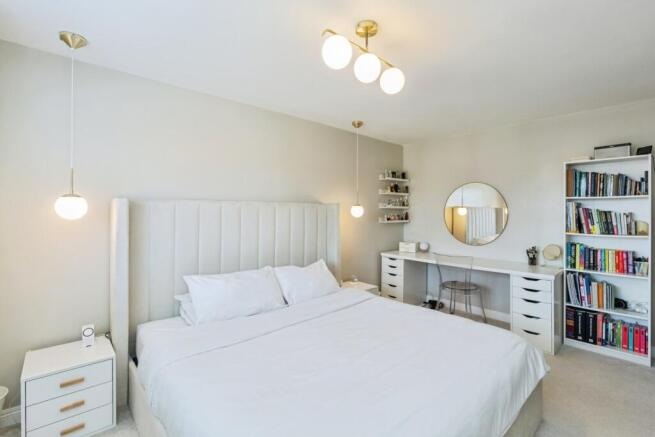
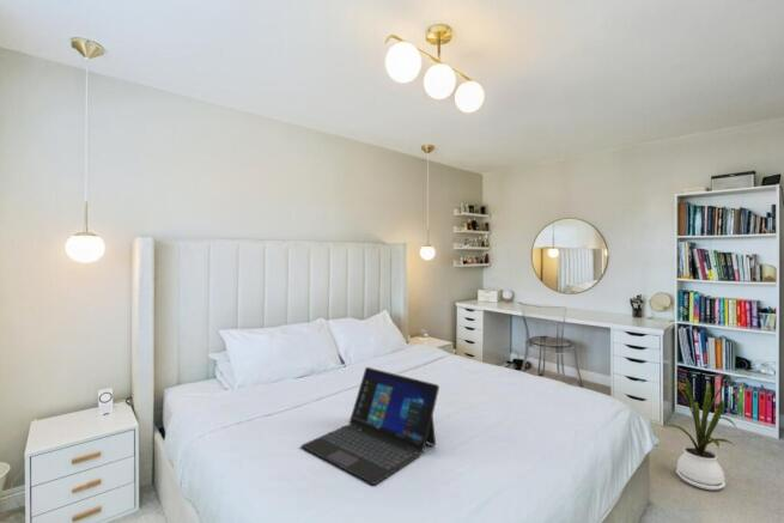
+ laptop [299,366,440,486]
+ house plant [661,376,752,491]
